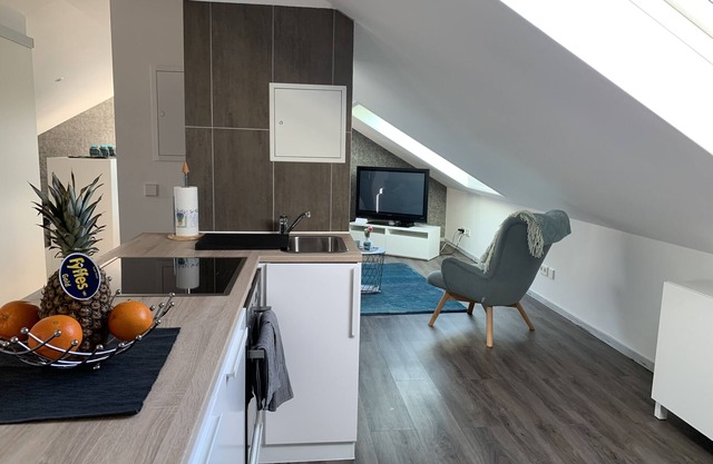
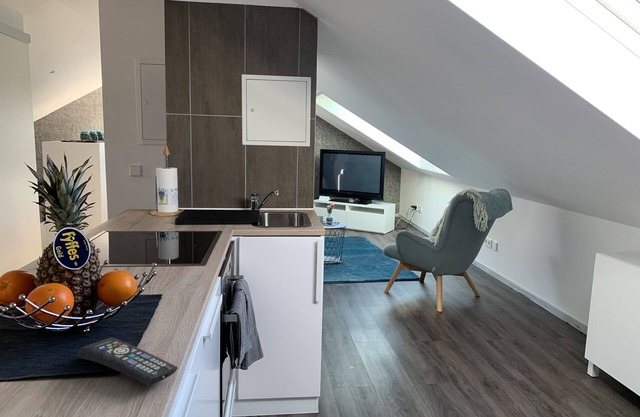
+ remote control [77,337,179,386]
